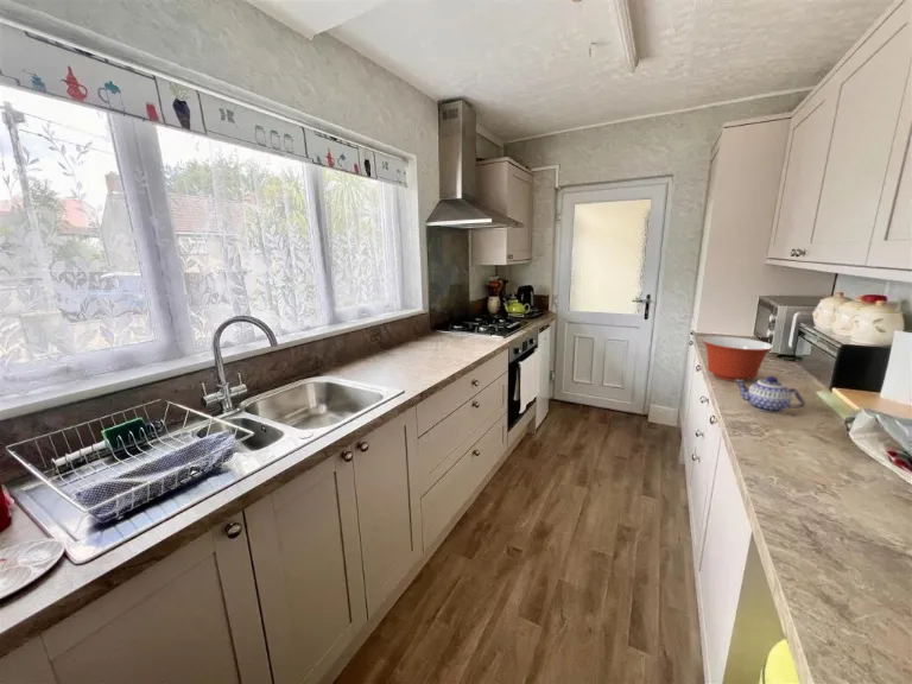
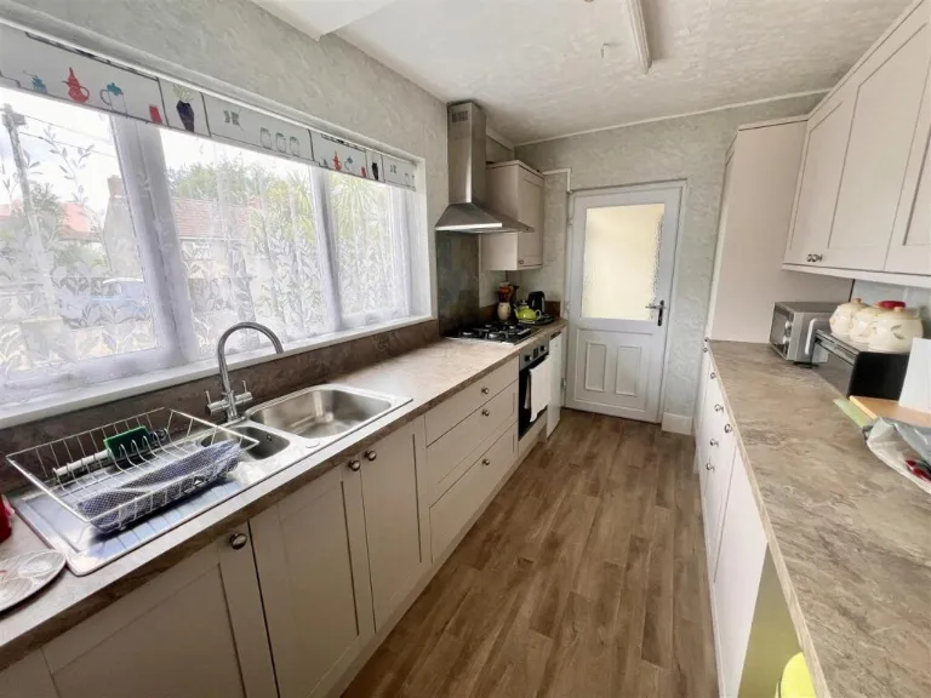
- mixing bowl [701,336,774,382]
- teapot [735,375,808,414]
